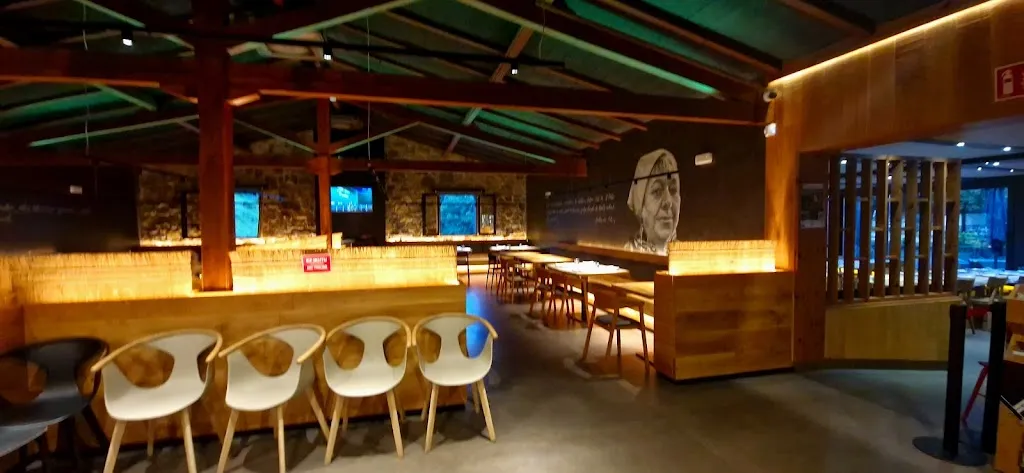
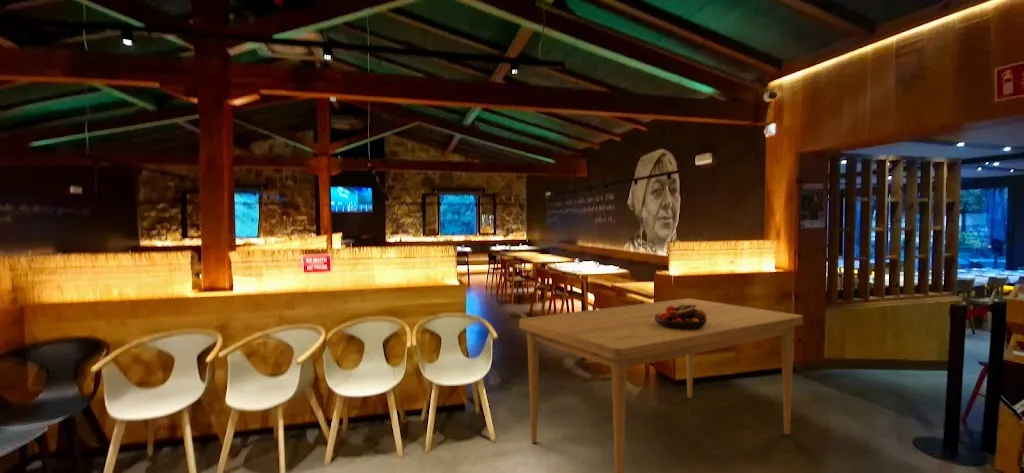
+ fruit bowl [654,303,707,331]
+ dining table [518,298,804,473]
